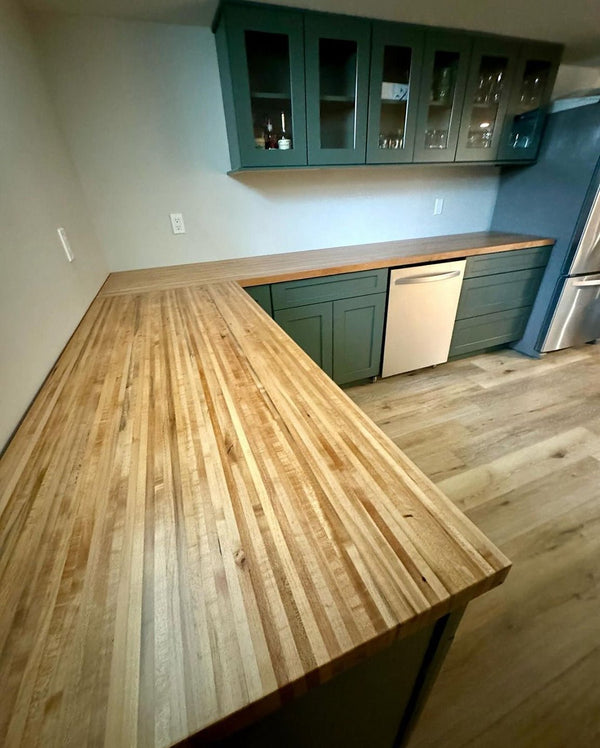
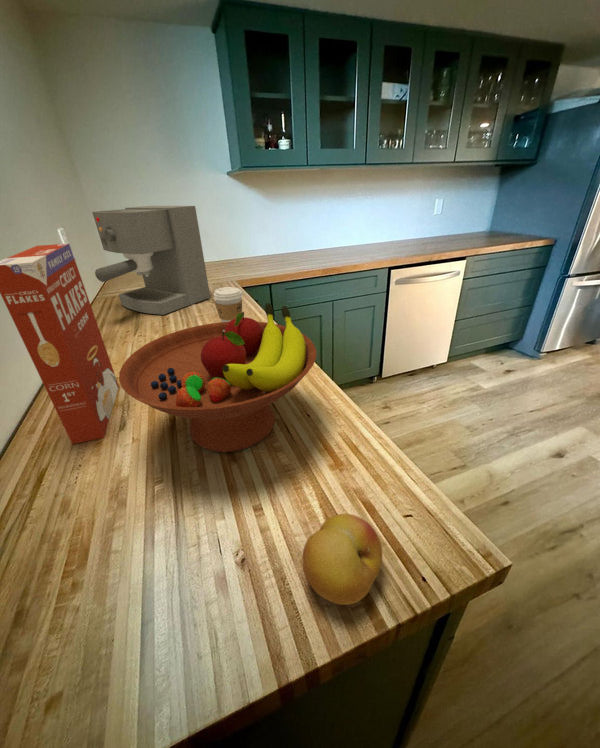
+ fruit [302,513,383,606]
+ cereal box [0,242,120,445]
+ fruit bowl [118,302,317,454]
+ coffee cup [213,286,243,322]
+ coffee maker [91,205,211,316]
